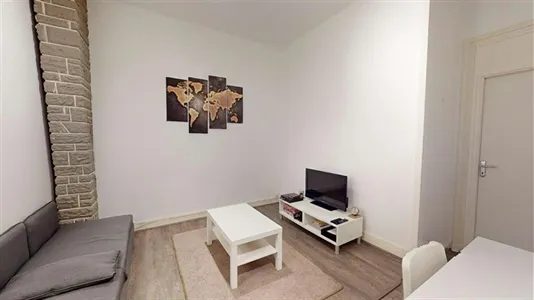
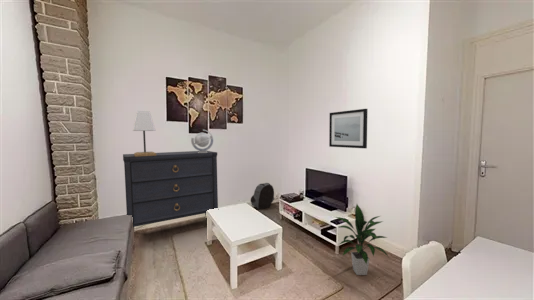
+ lamp [132,110,157,156]
+ decorative globe [190,129,214,153]
+ wall art [328,108,368,149]
+ indoor plant [335,203,391,276]
+ backpack [249,182,275,210]
+ dresser [122,150,219,228]
